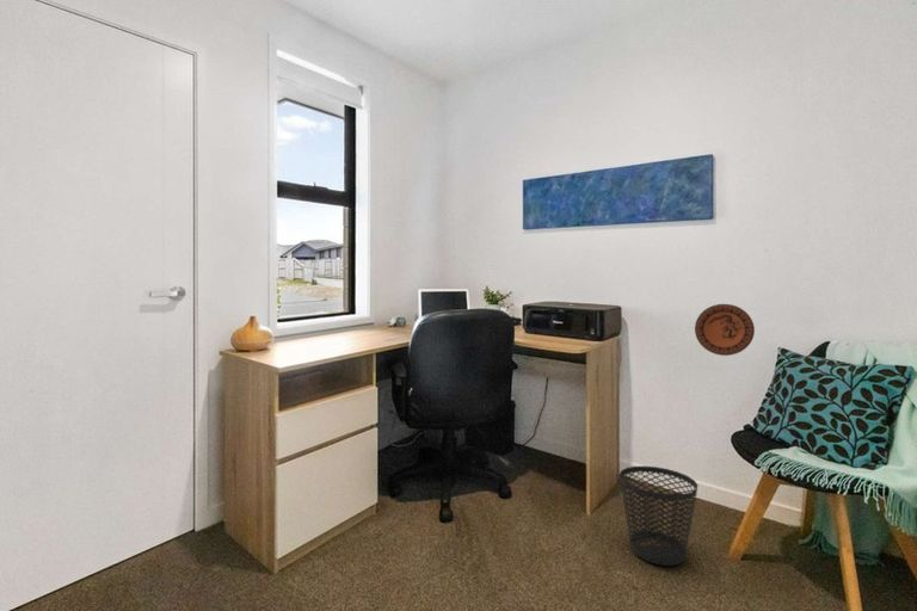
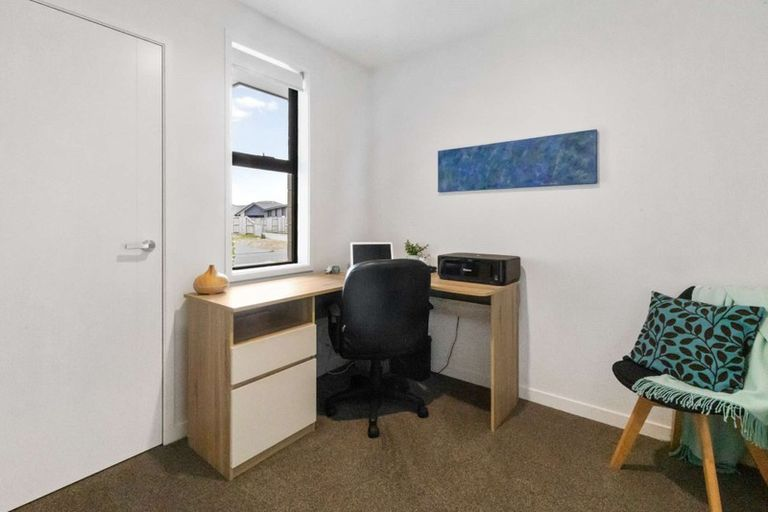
- decorative plate [694,303,756,357]
- wastebasket [618,465,698,567]
